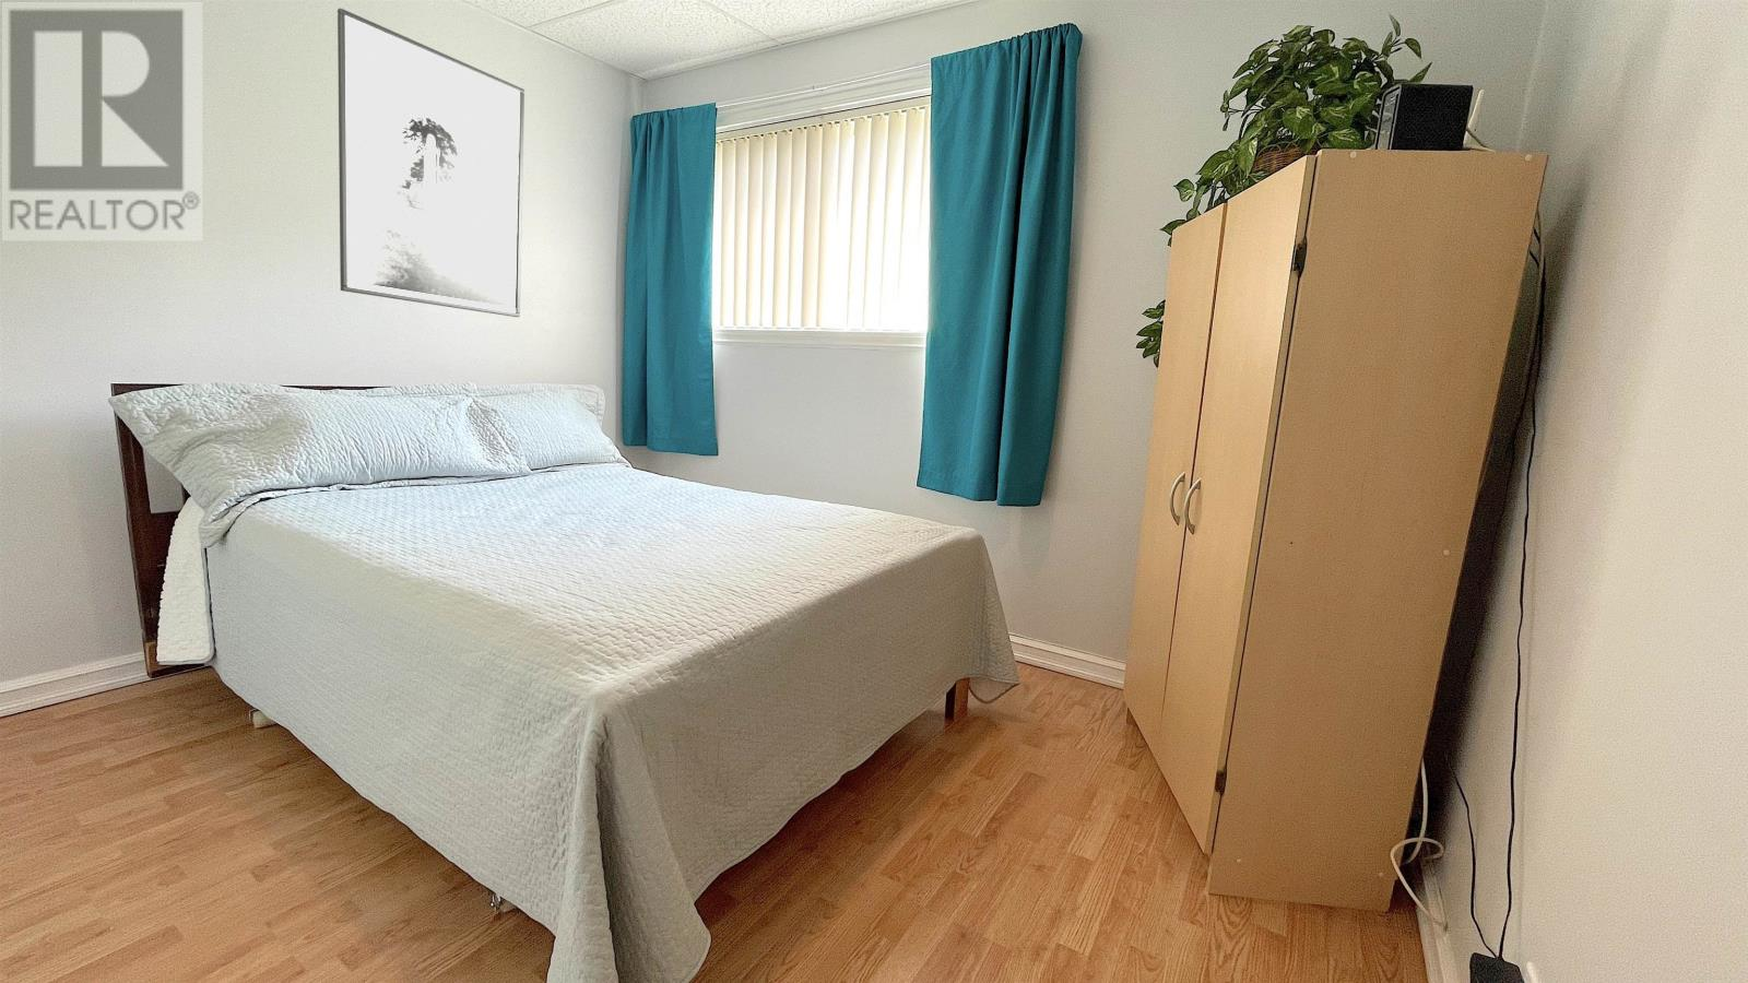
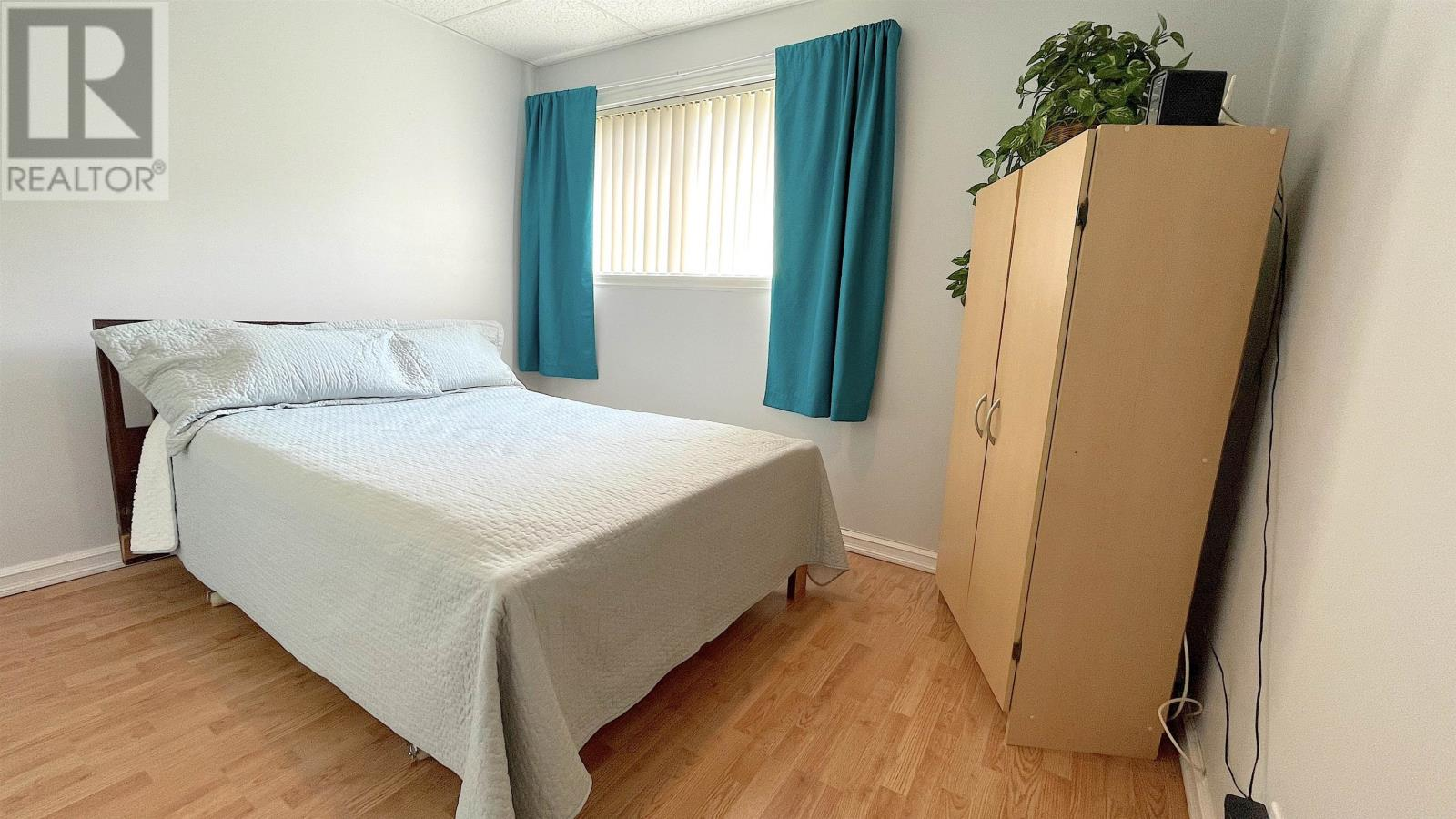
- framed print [336,7,526,318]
